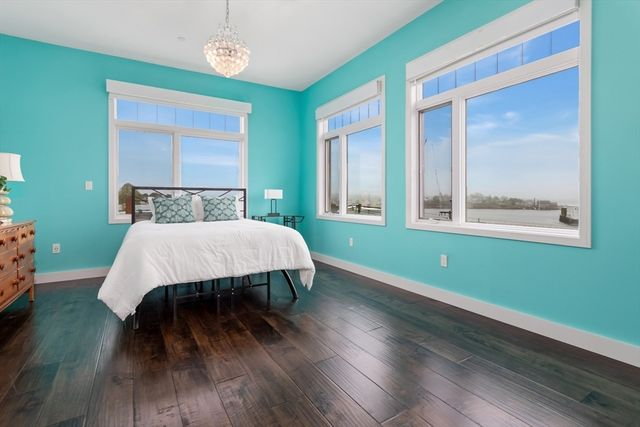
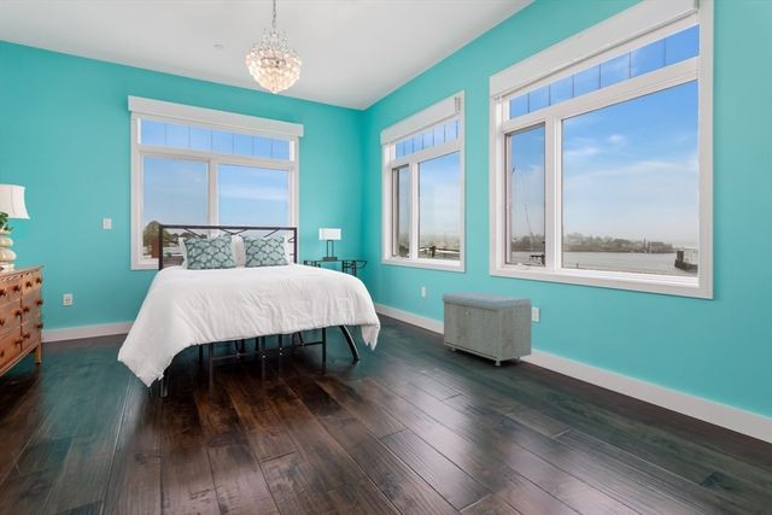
+ storage bench [441,291,533,367]
